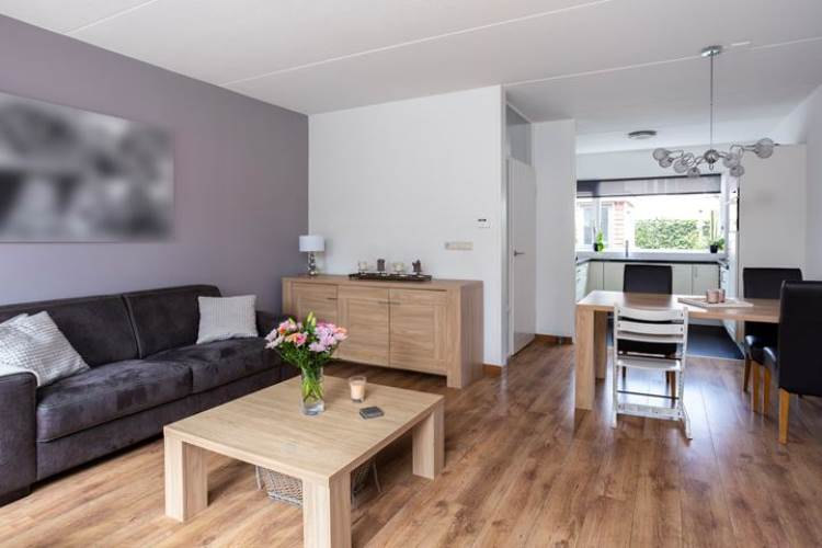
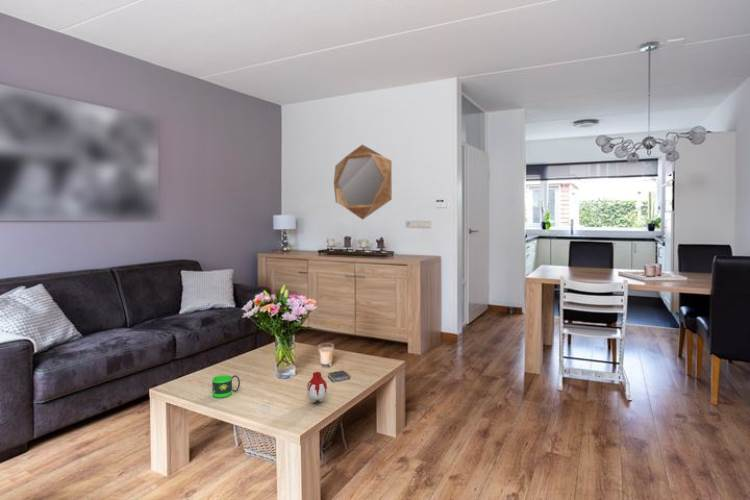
+ candle [306,371,329,403]
+ home mirror [333,143,393,221]
+ mug [211,374,241,398]
